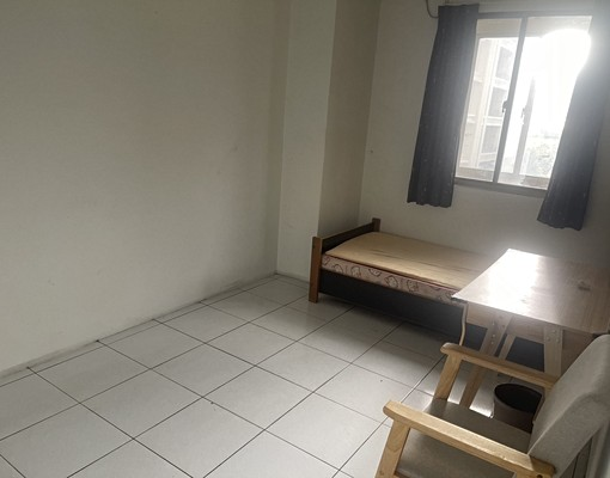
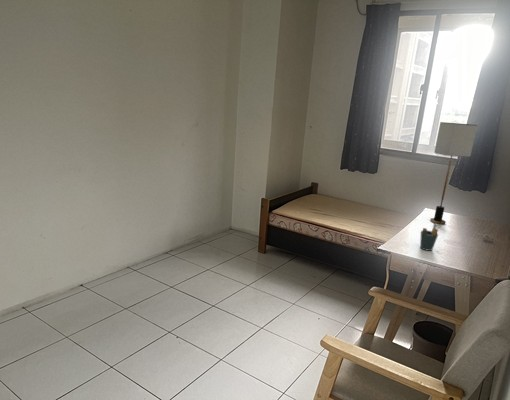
+ table lamp [429,121,478,225]
+ pen holder [419,223,439,252]
